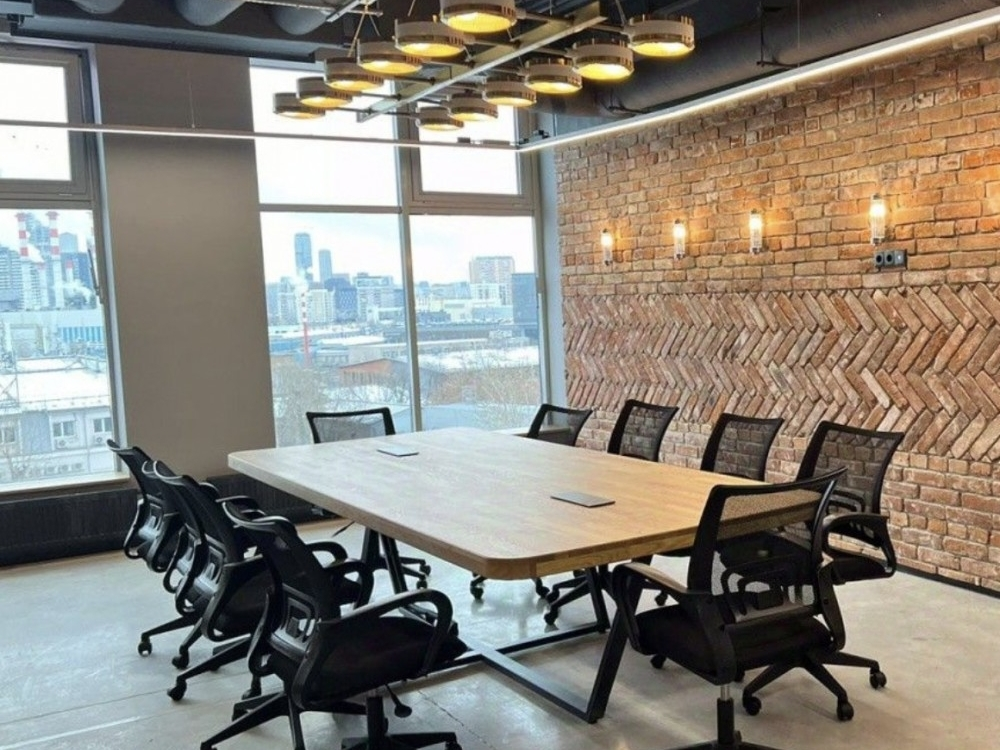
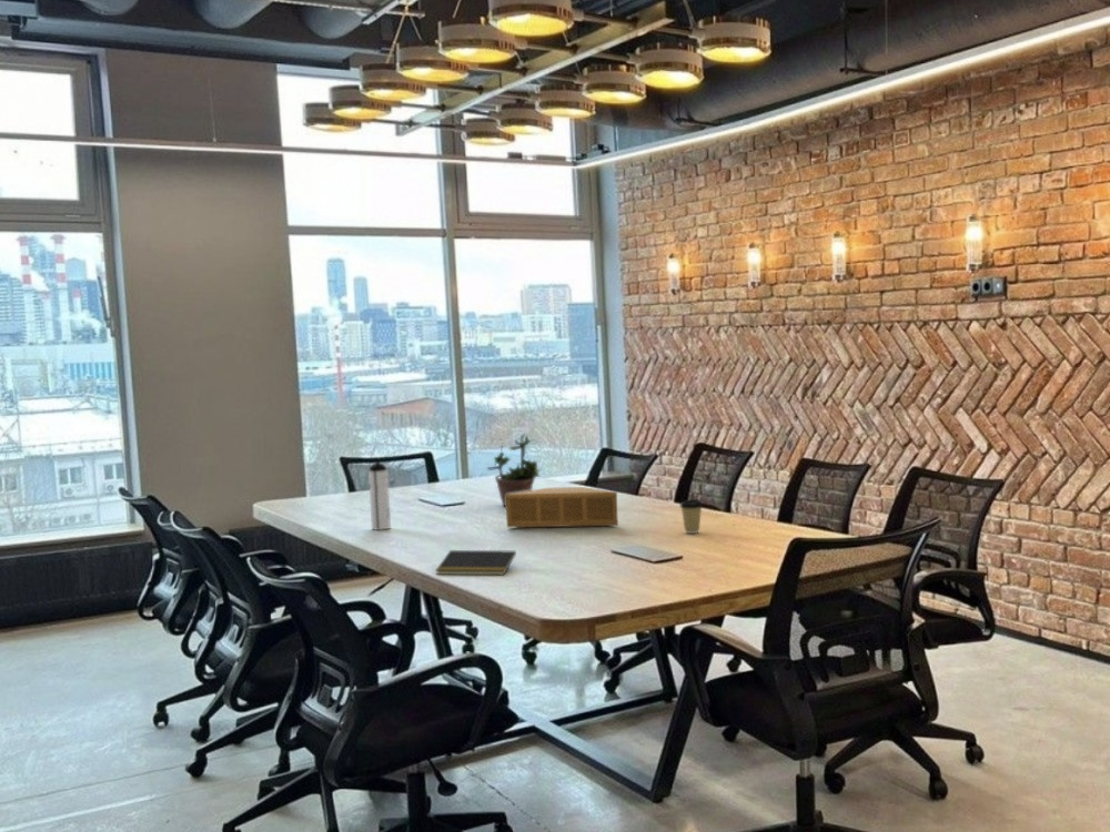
+ notepad [434,549,517,576]
+ coffee cup [678,498,704,535]
+ water bottle [367,460,392,531]
+ potted plant [486,433,542,508]
+ speaker [505,486,619,528]
